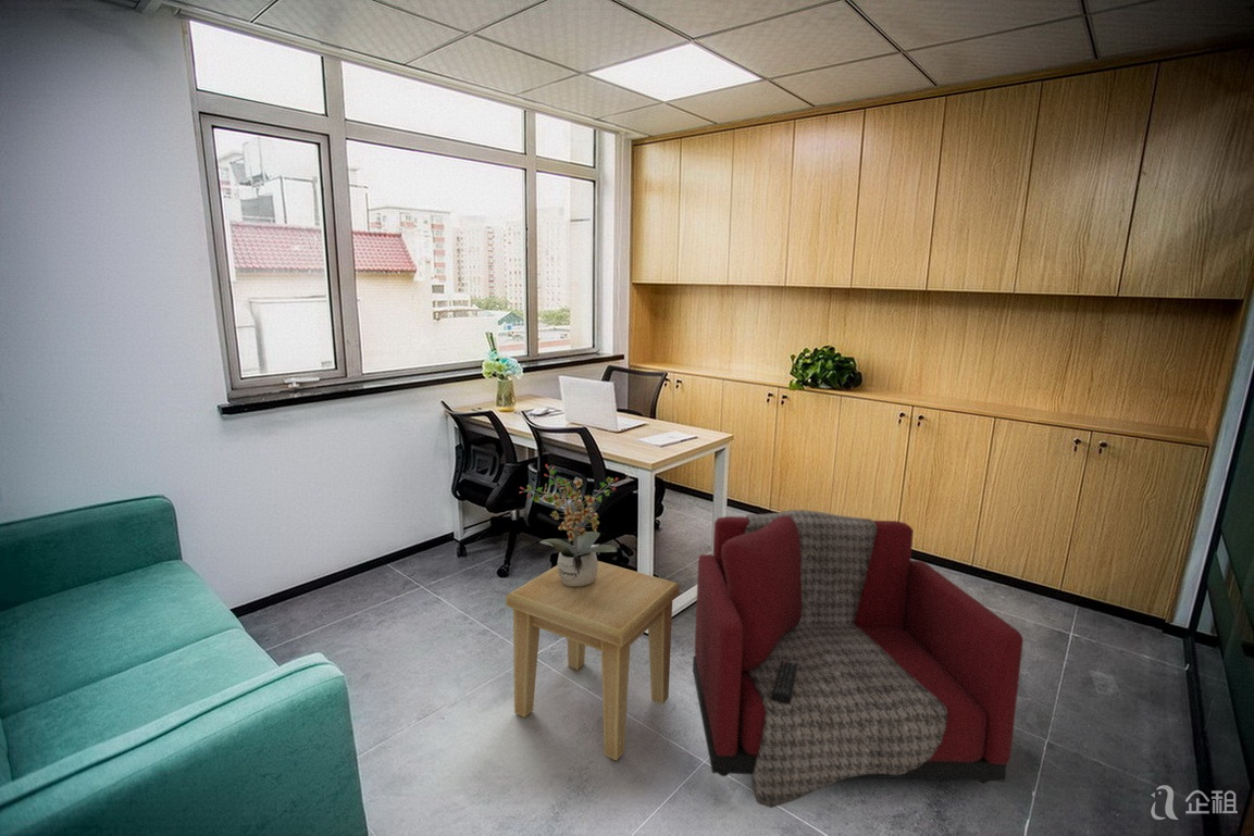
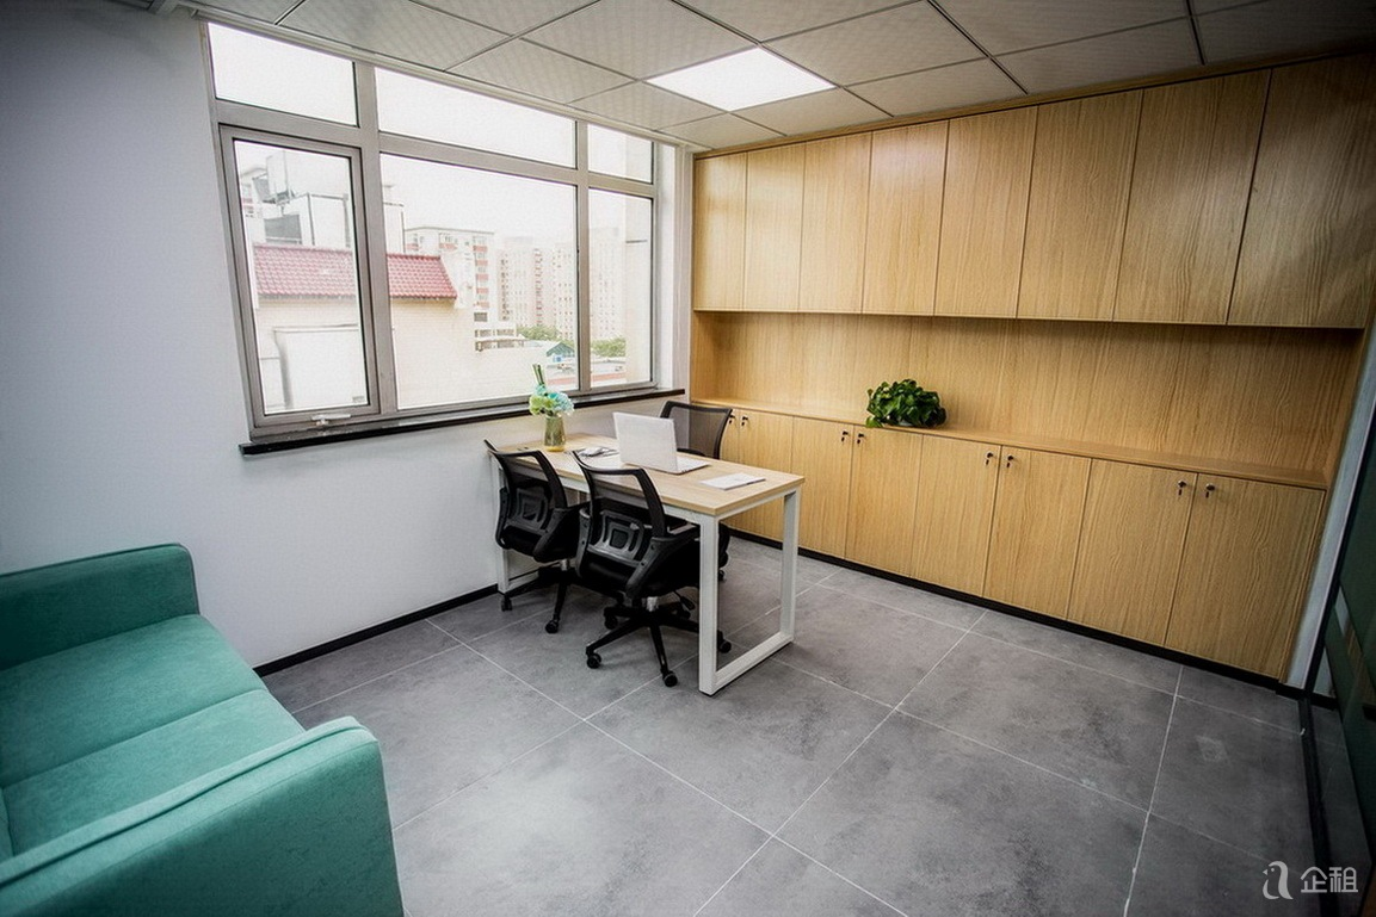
- potted plant [518,463,619,587]
- armchair [692,509,1025,809]
- side table [505,560,681,761]
